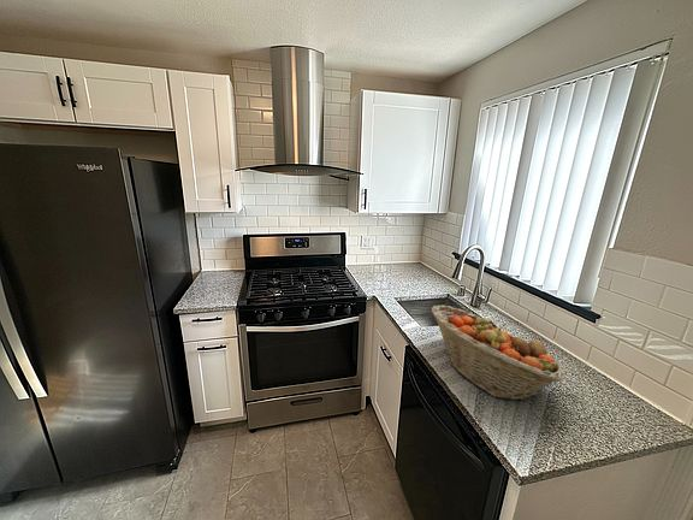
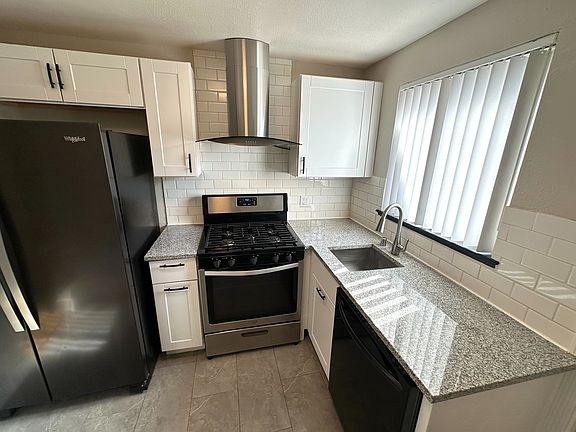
- fruit basket [431,305,567,401]
